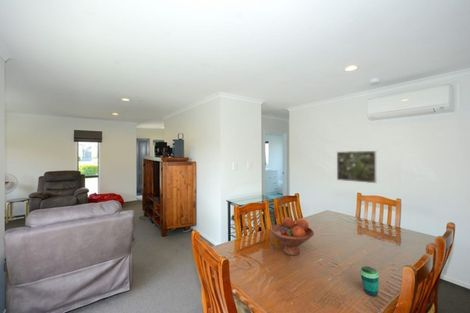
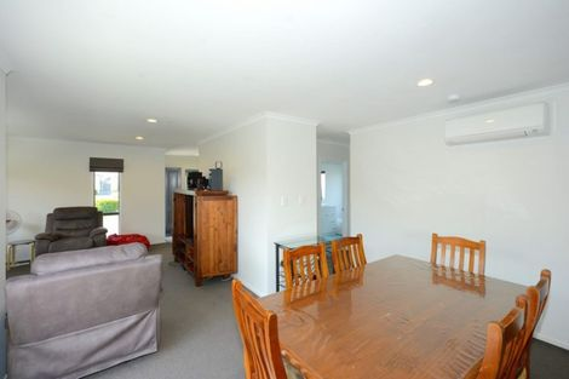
- fruit bowl [269,217,315,256]
- cup [359,265,380,297]
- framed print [336,150,378,184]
